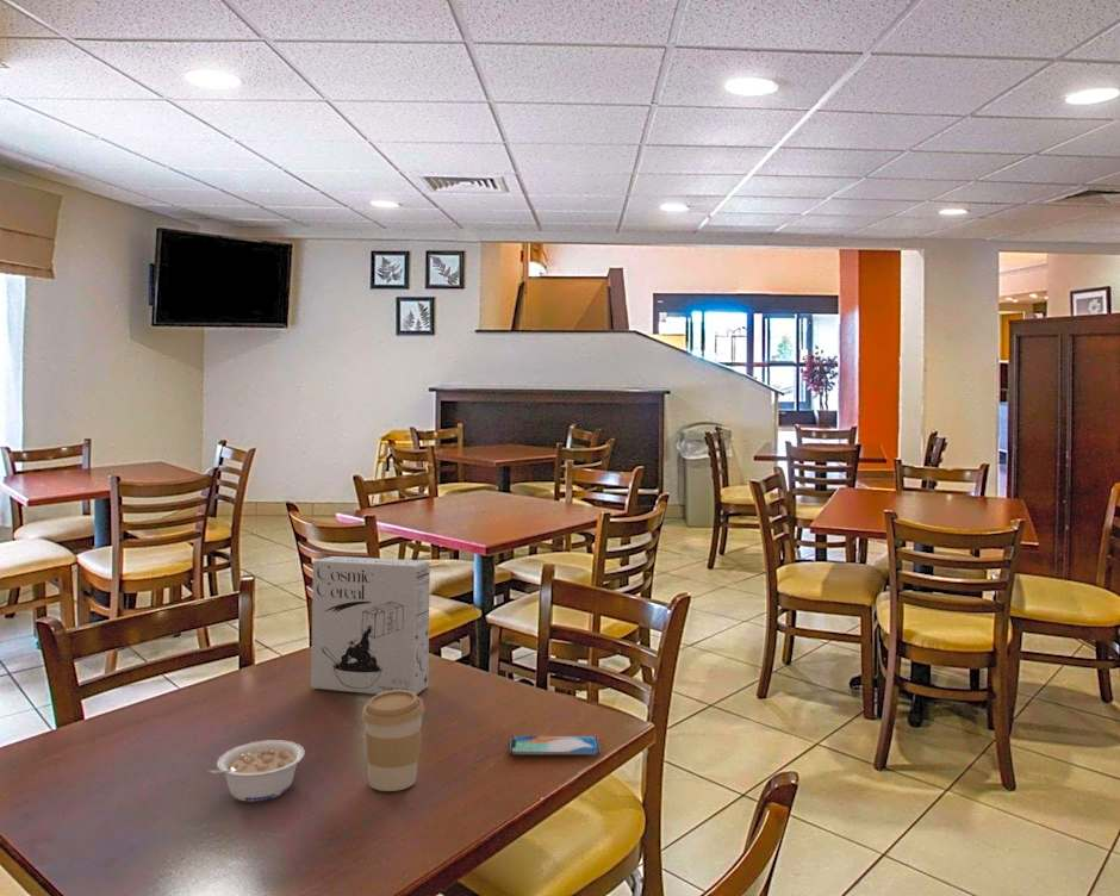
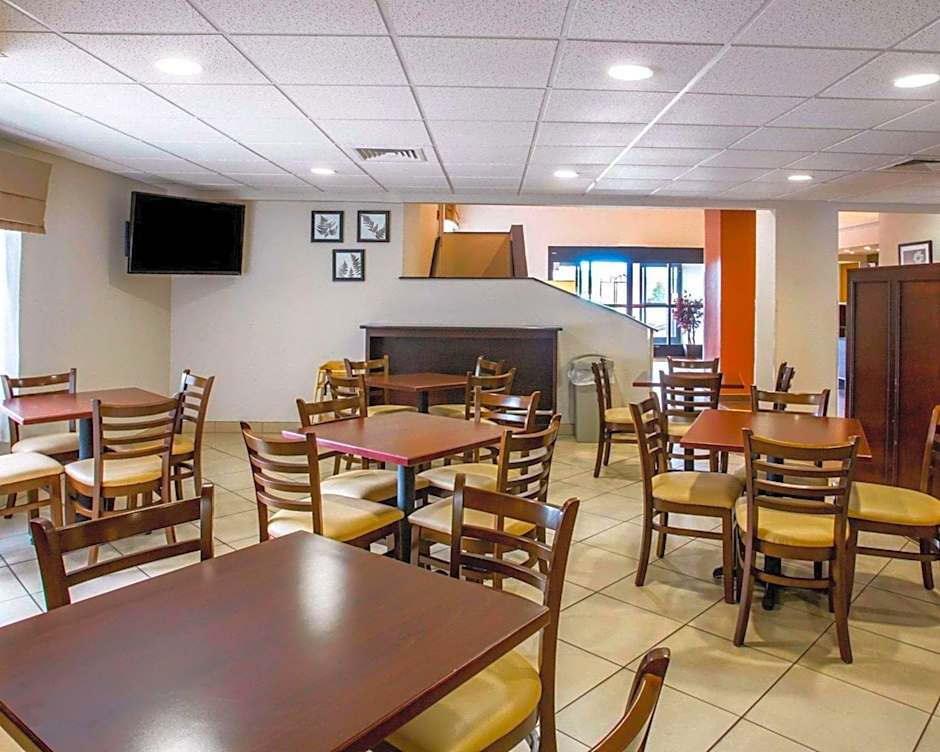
- coffee cup [361,690,425,792]
- legume [206,739,306,803]
- smartphone [509,734,602,757]
- cereal box [310,555,431,696]
